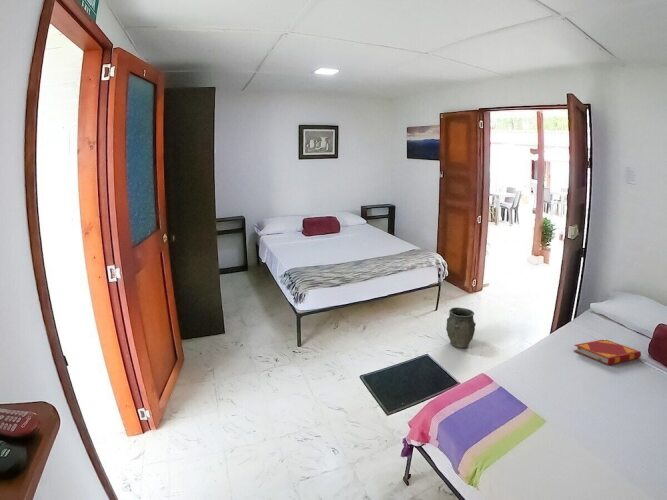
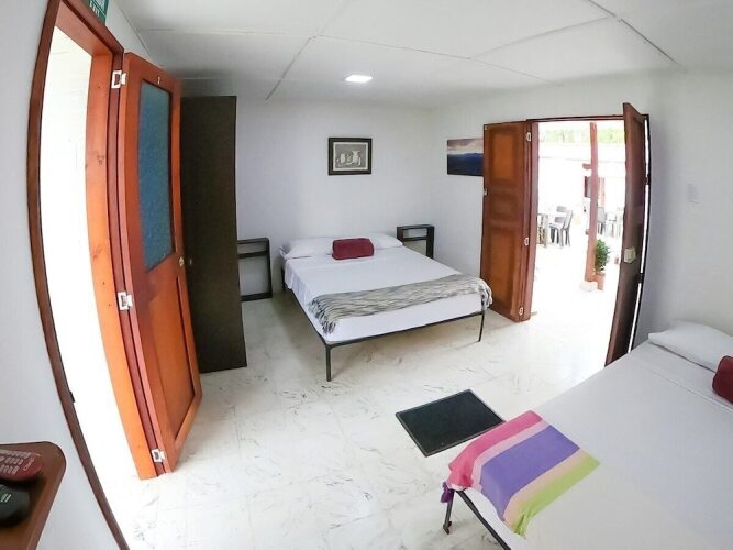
- hardback book [573,339,642,366]
- vase [445,306,477,349]
